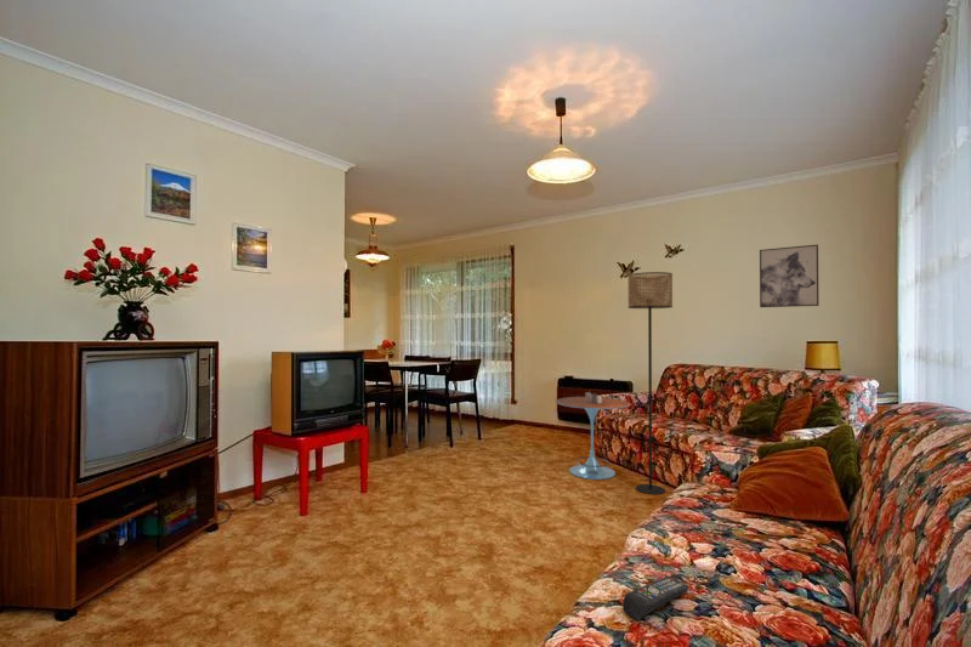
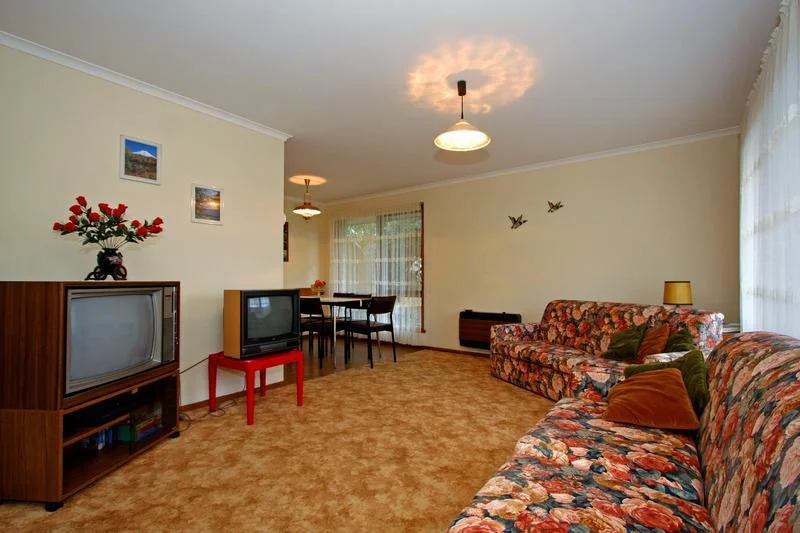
- floor lamp [626,271,674,496]
- remote control [621,575,689,622]
- side table [555,391,631,481]
- wall art [759,243,820,308]
